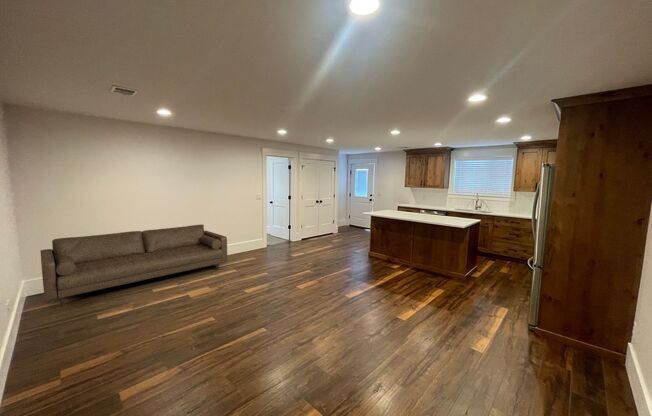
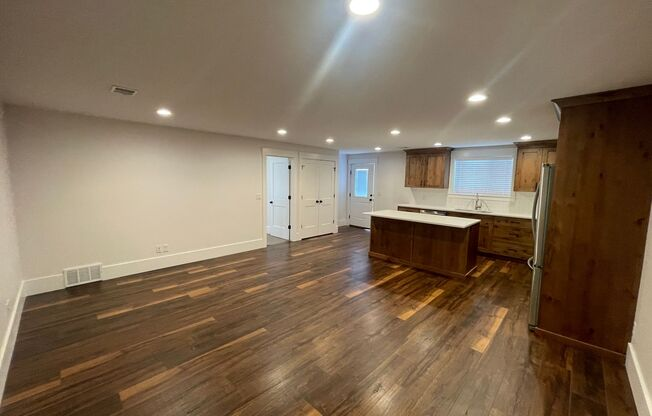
- sofa [39,223,228,307]
